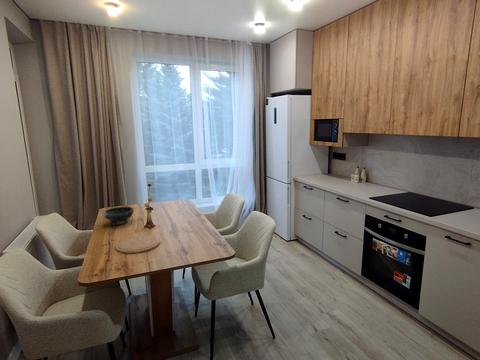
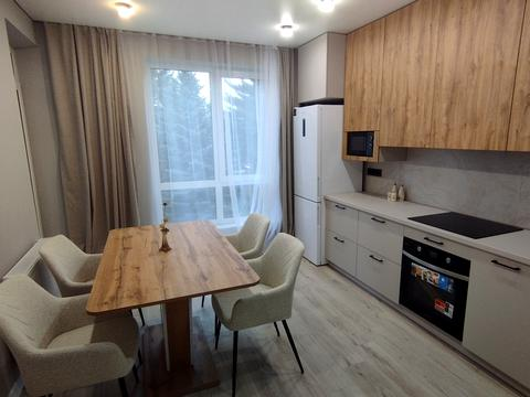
- plate [115,234,161,254]
- bowl [102,206,135,226]
